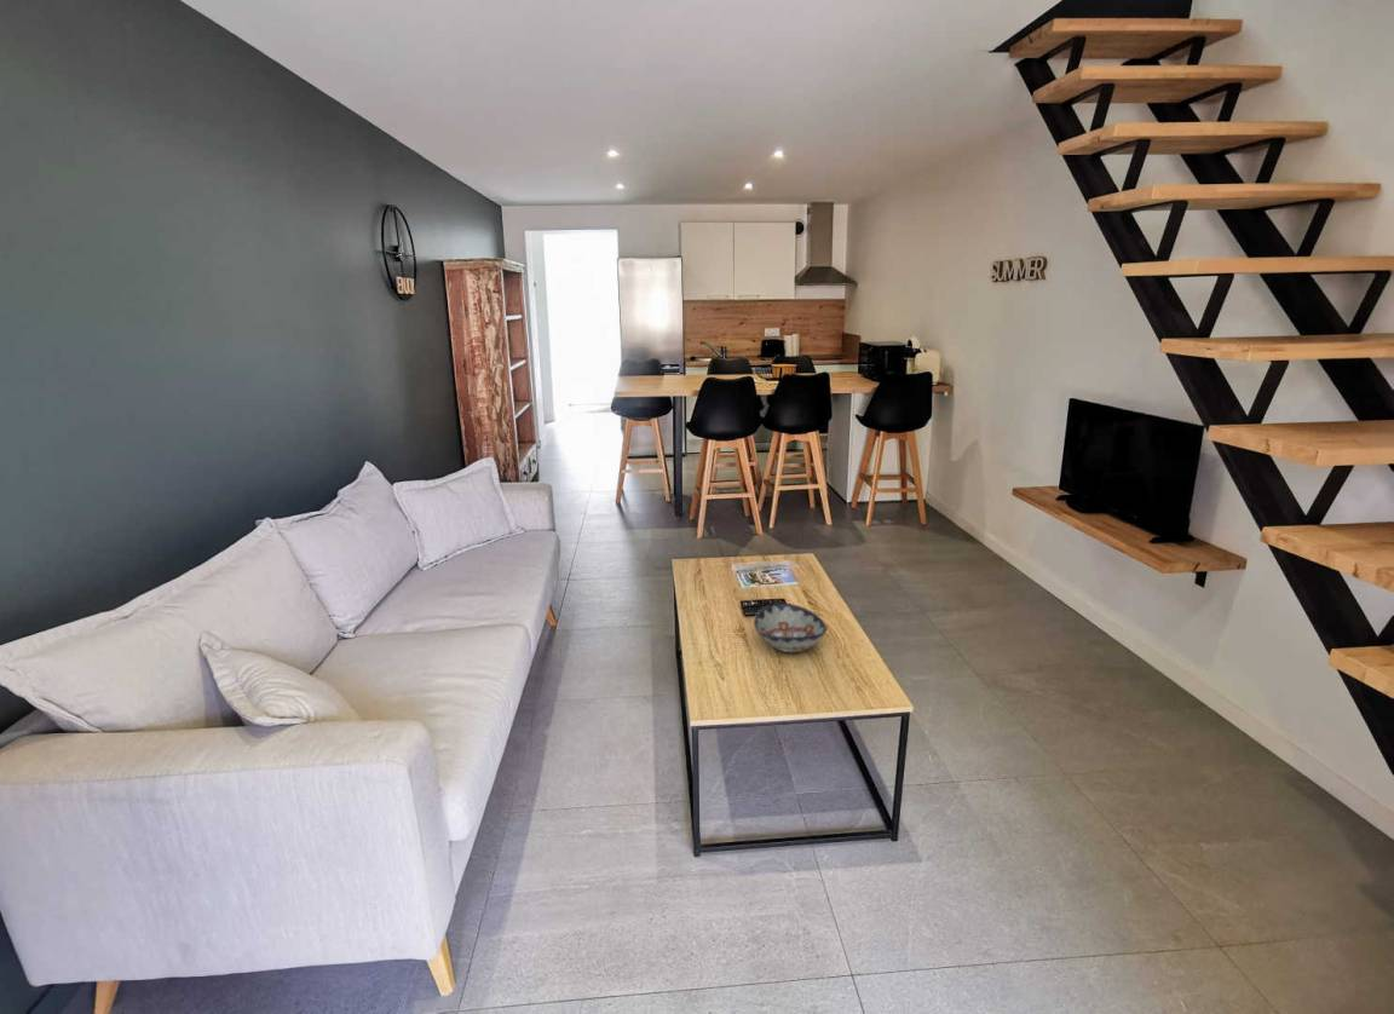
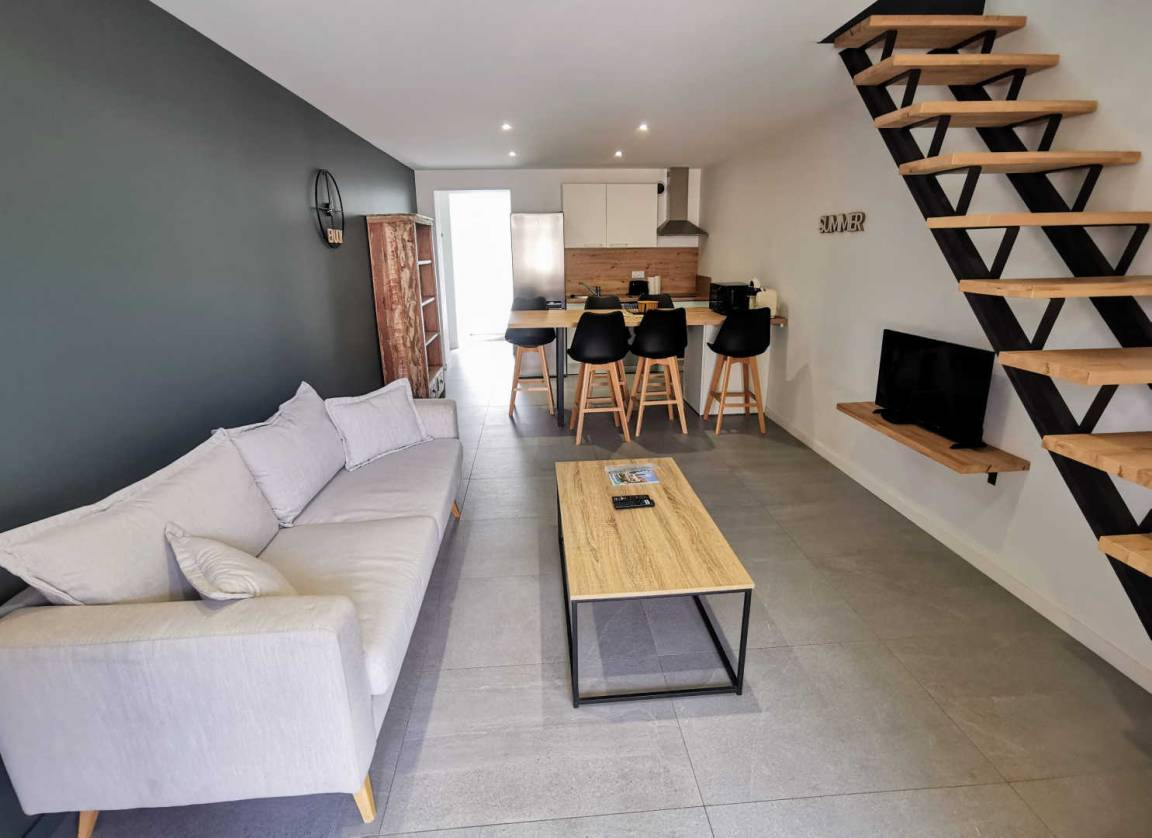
- decorative bowl [753,603,829,653]
